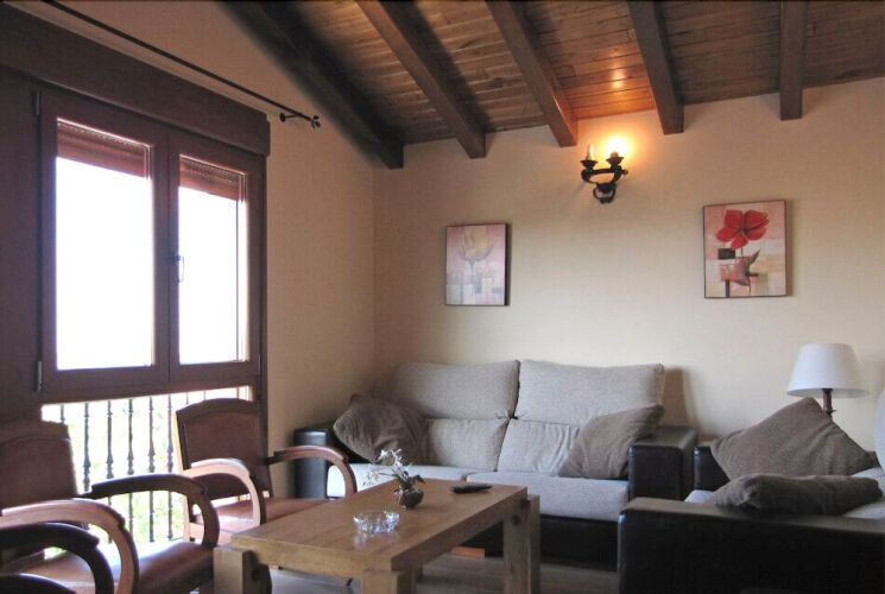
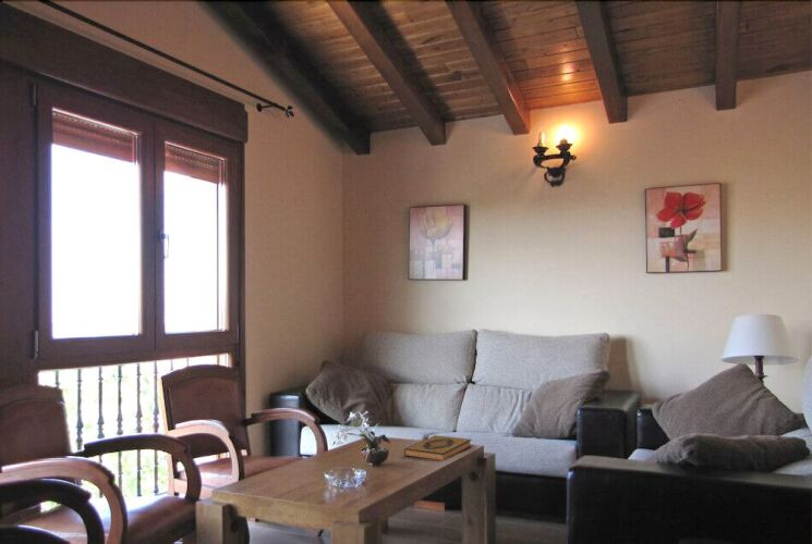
+ hardback book [403,434,473,461]
